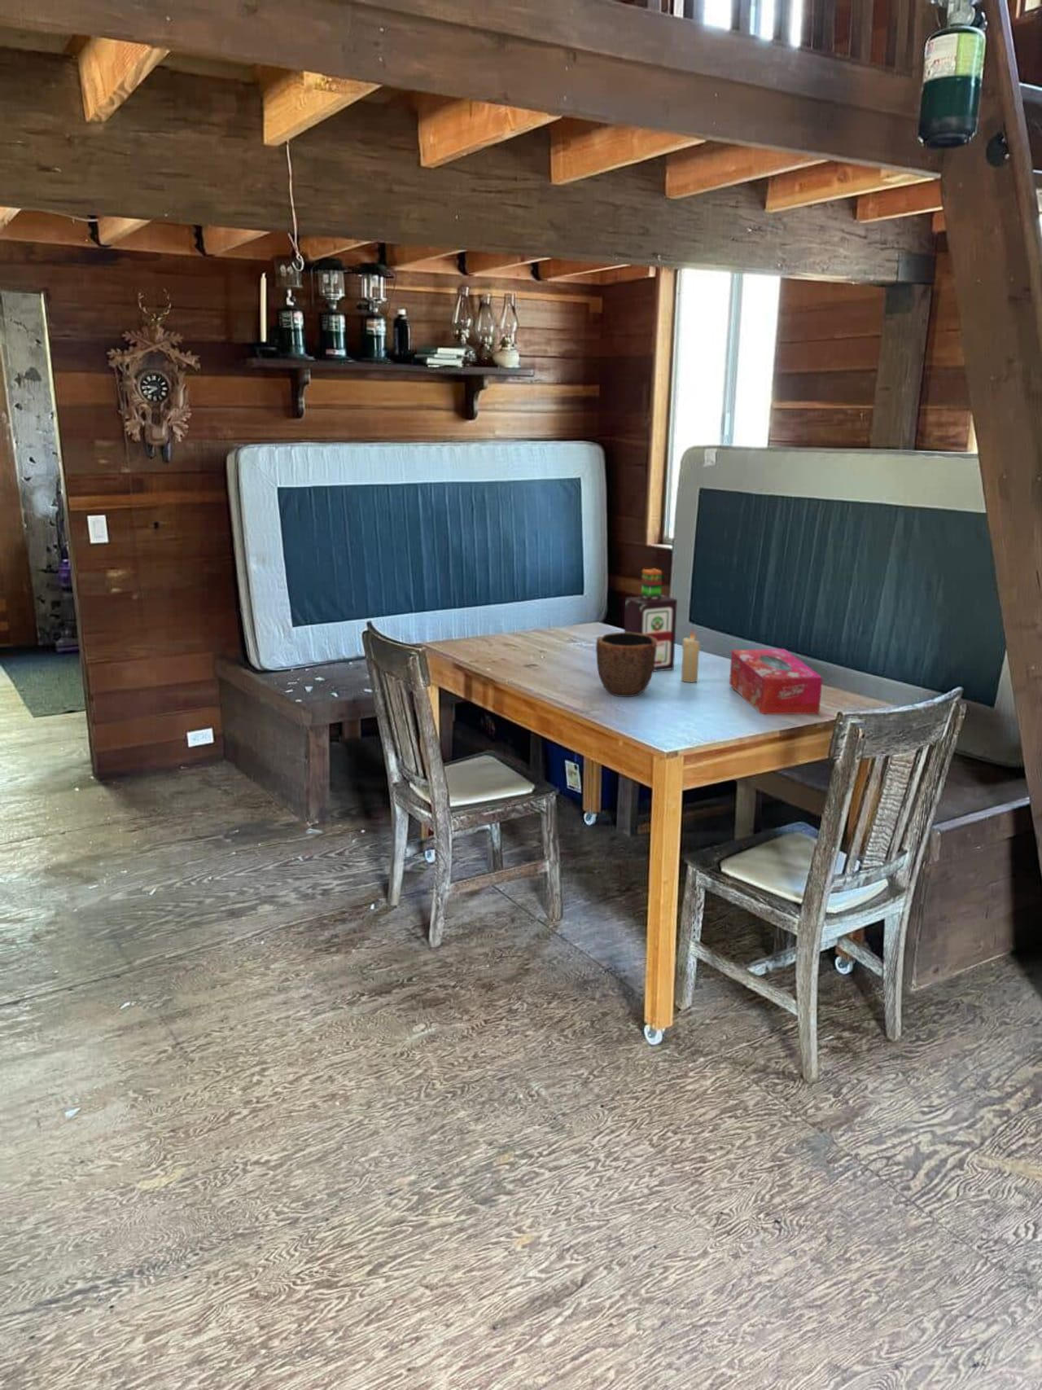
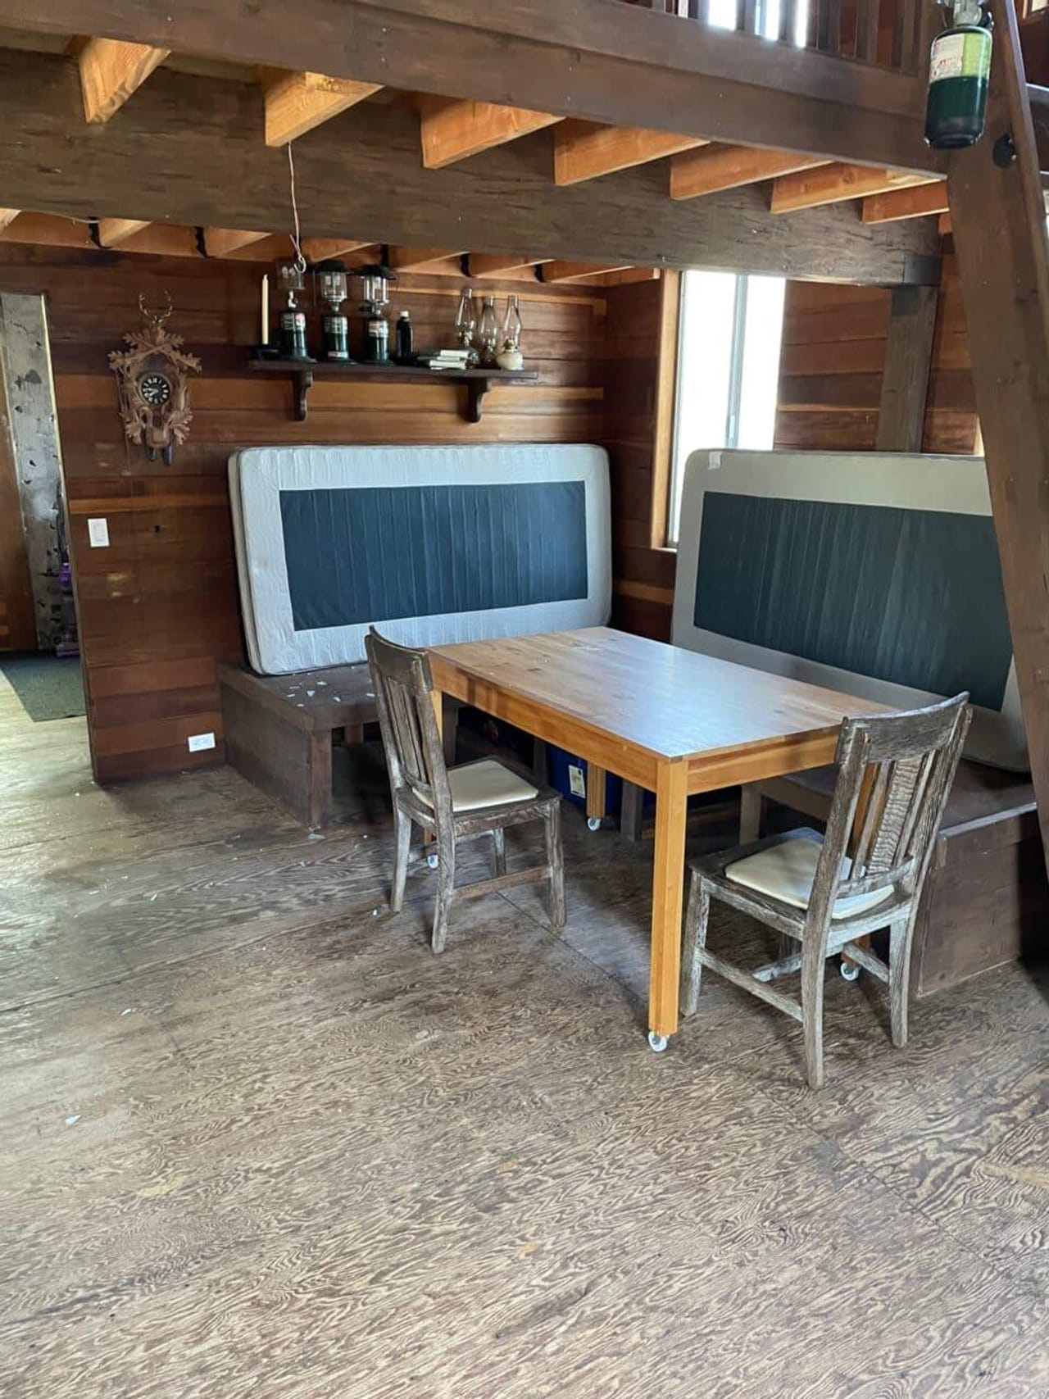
- bowl [595,632,656,698]
- bottle [624,568,679,673]
- candle [681,629,701,683]
- tissue box [729,648,823,715]
